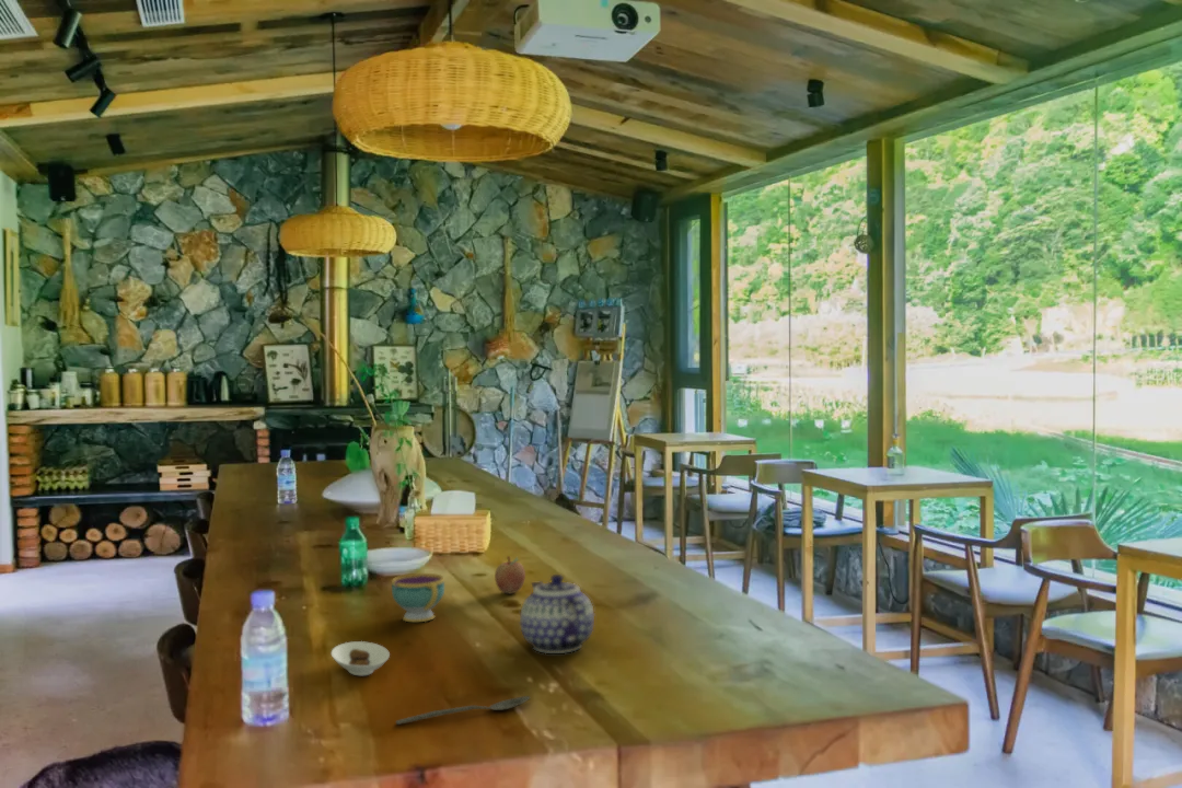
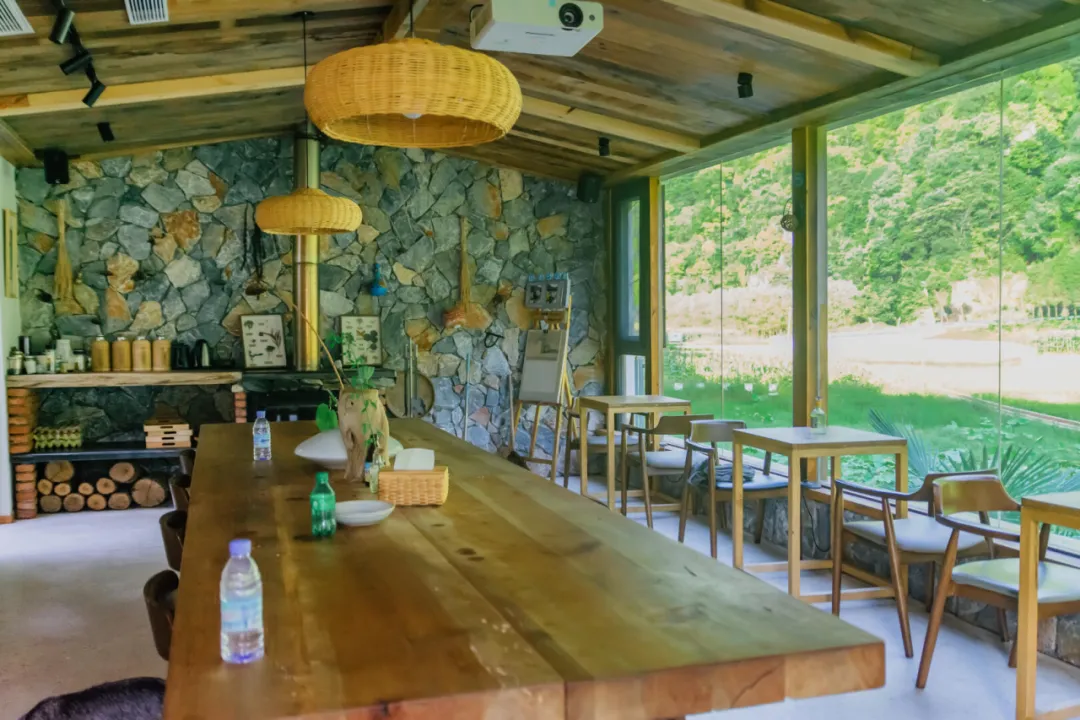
- teacup [391,572,445,623]
- fruit [494,555,526,594]
- teapot [519,573,595,654]
- spoon [395,695,531,726]
- saucer [331,640,391,676]
